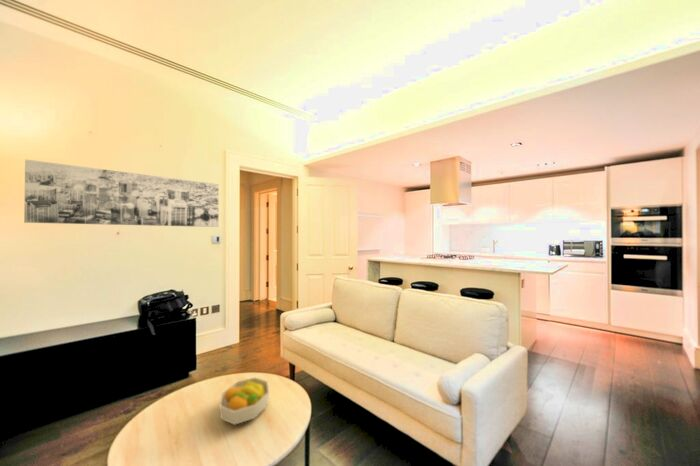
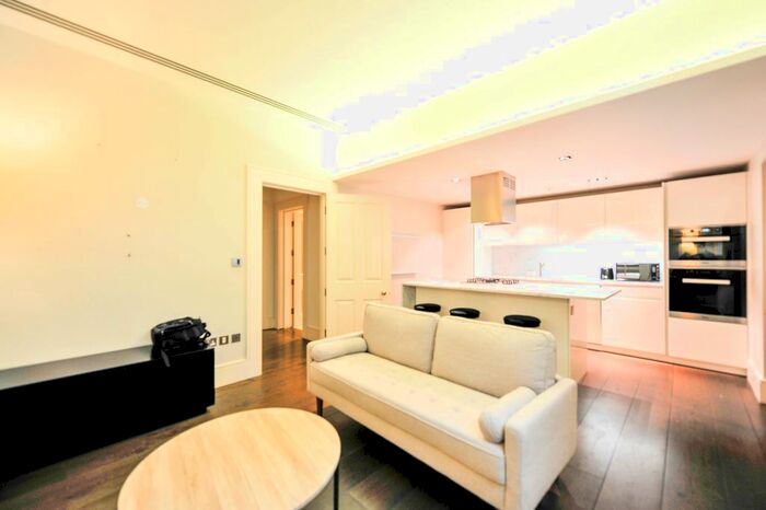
- fruit bowl [218,376,270,426]
- wall art [23,158,220,228]
